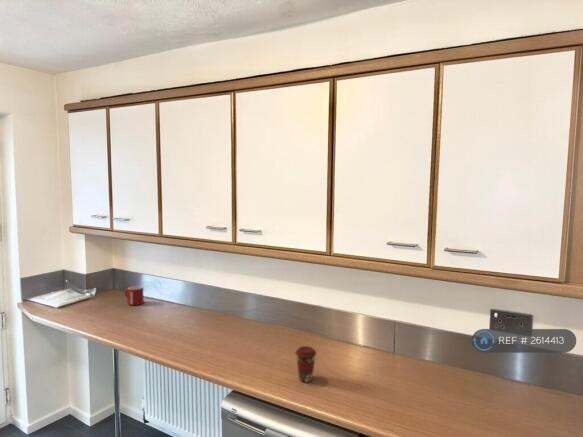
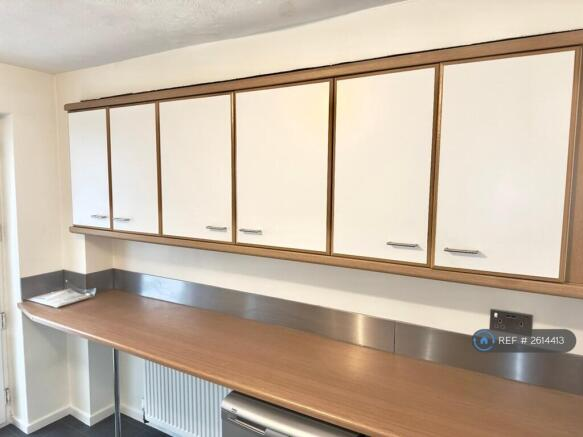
- coffee cup [294,345,317,383]
- mug [124,285,144,306]
